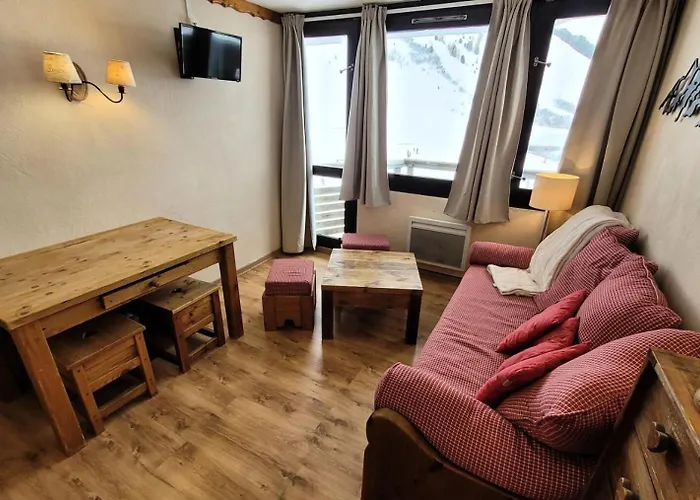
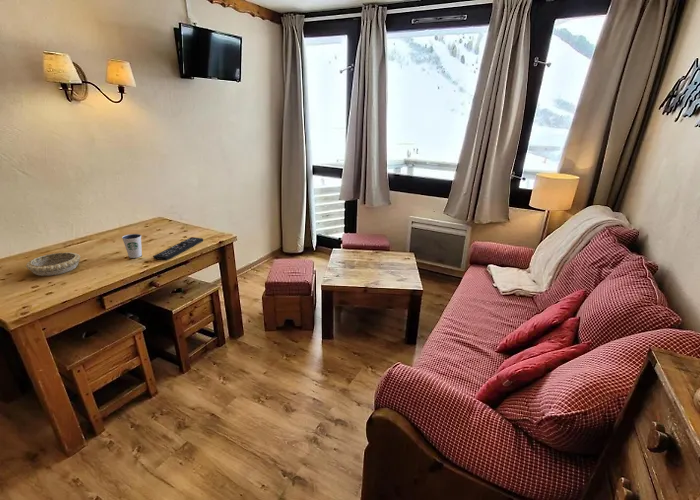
+ decorative bowl [25,251,81,277]
+ dixie cup [121,233,143,259]
+ remote control [152,236,204,262]
